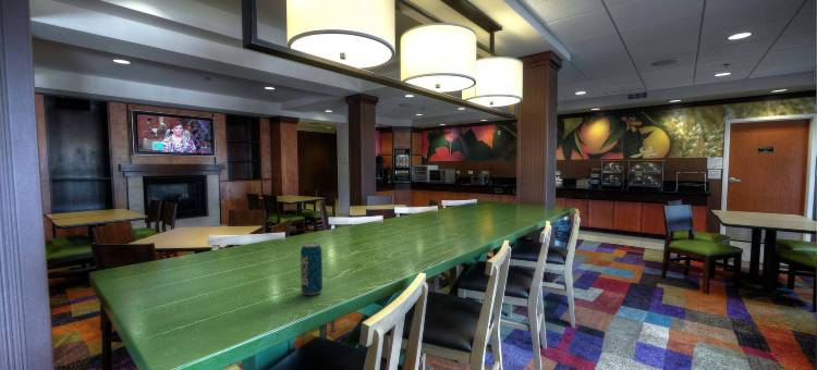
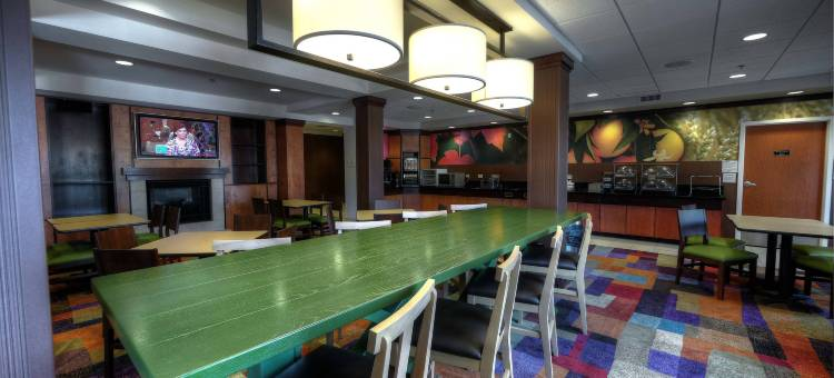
- beverage can [300,242,324,296]
